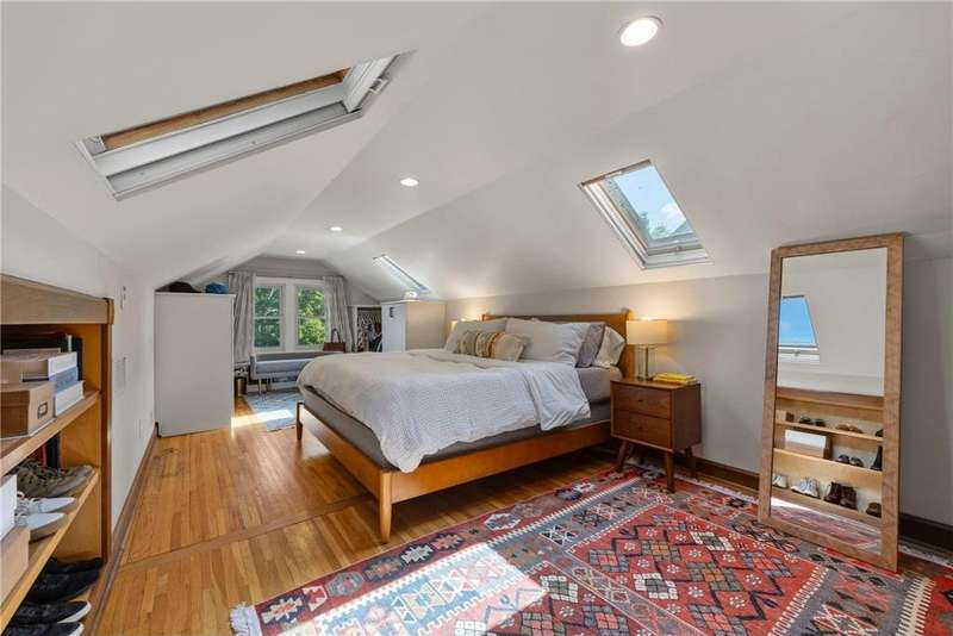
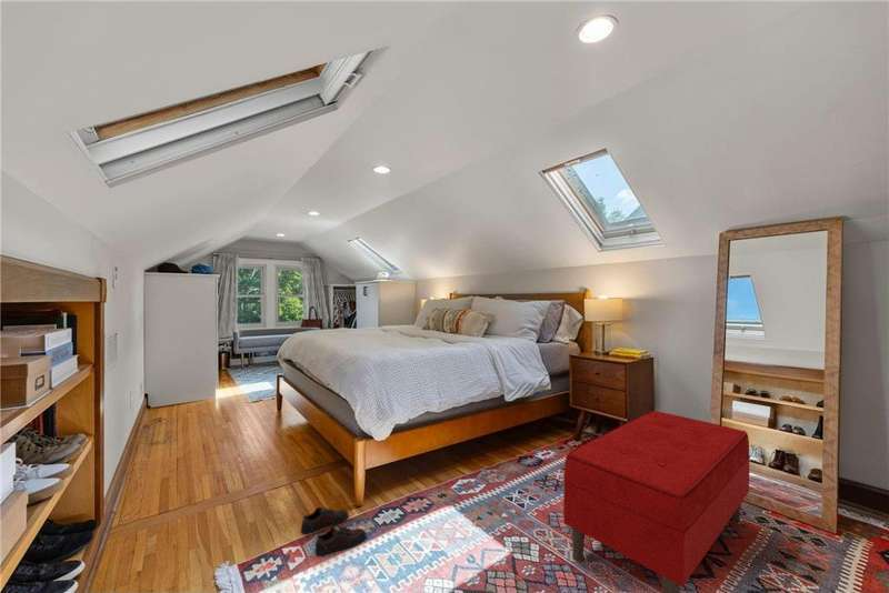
+ bench [562,410,751,593]
+ shoe [300,505,367,557]
